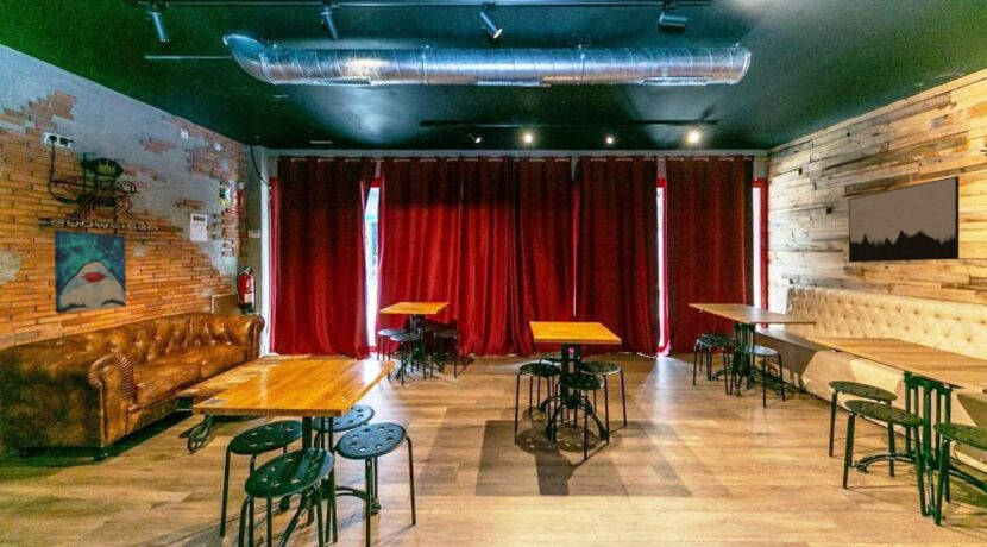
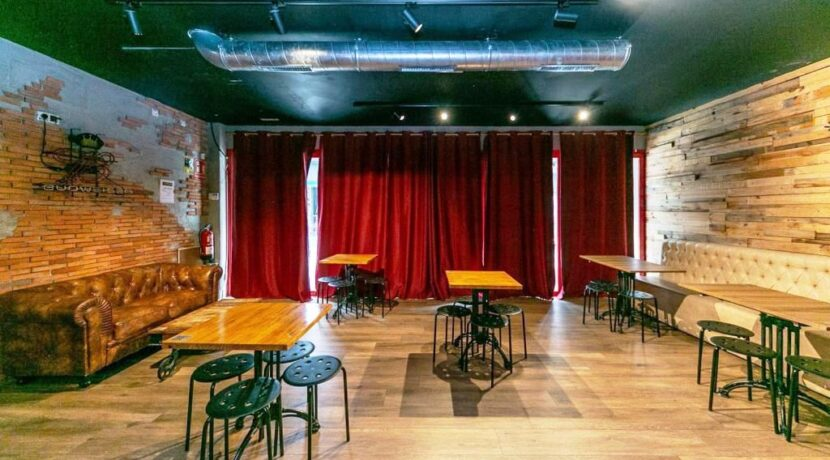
- wall art [54,228,127,314]
- wall art [848,175,960,263]
